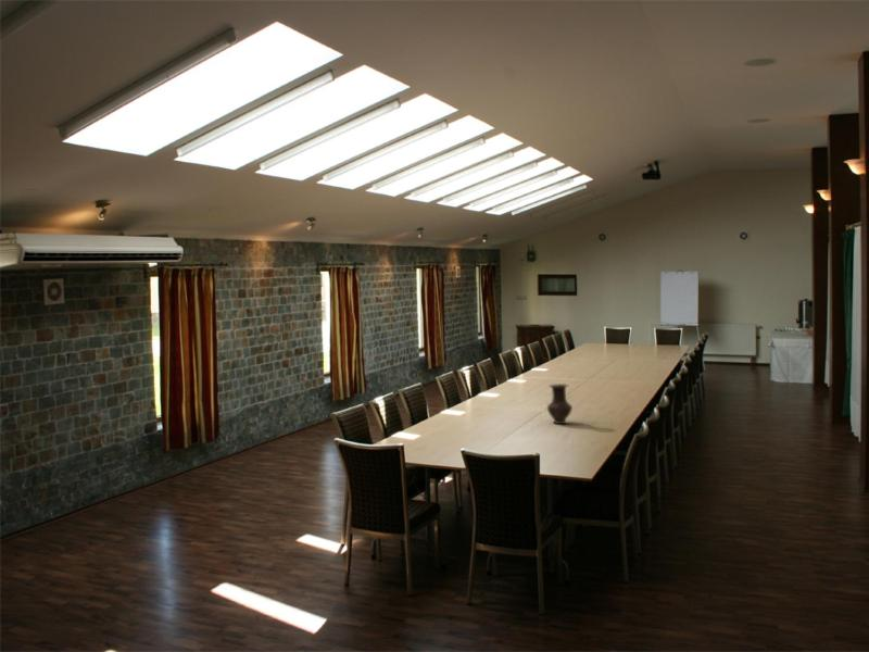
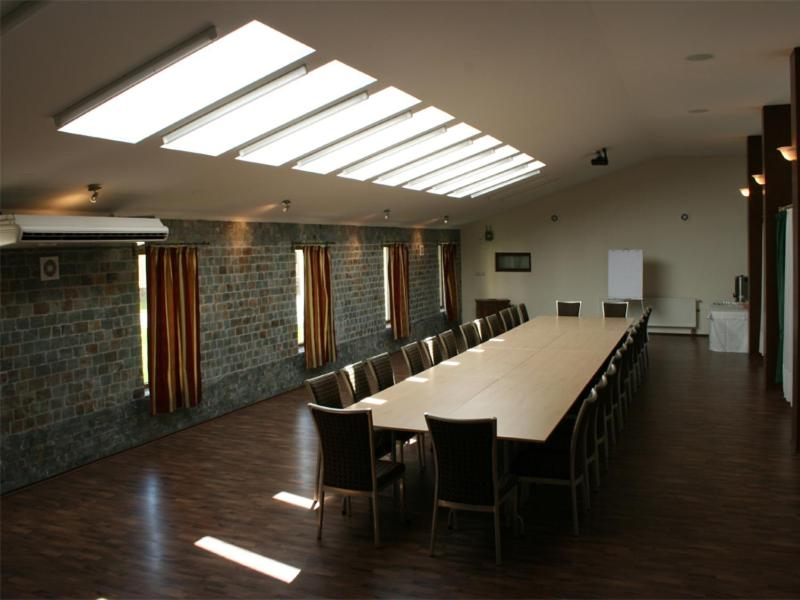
- vase [546,383,574,425]
